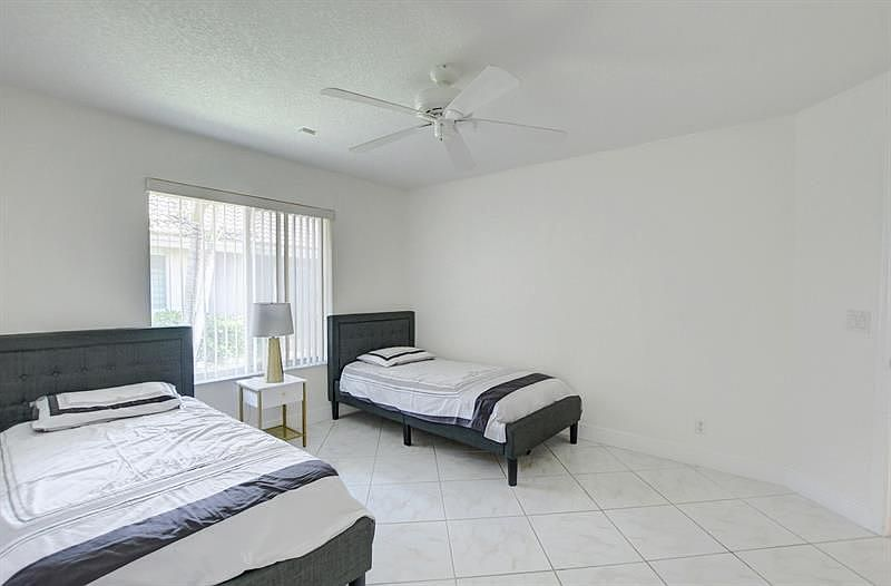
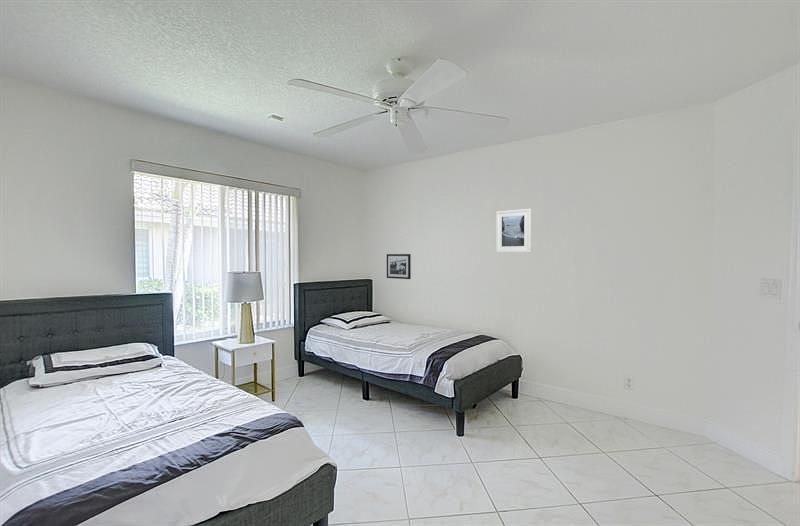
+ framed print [495,208,532,253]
+ picture frame [386,253,412,280]
